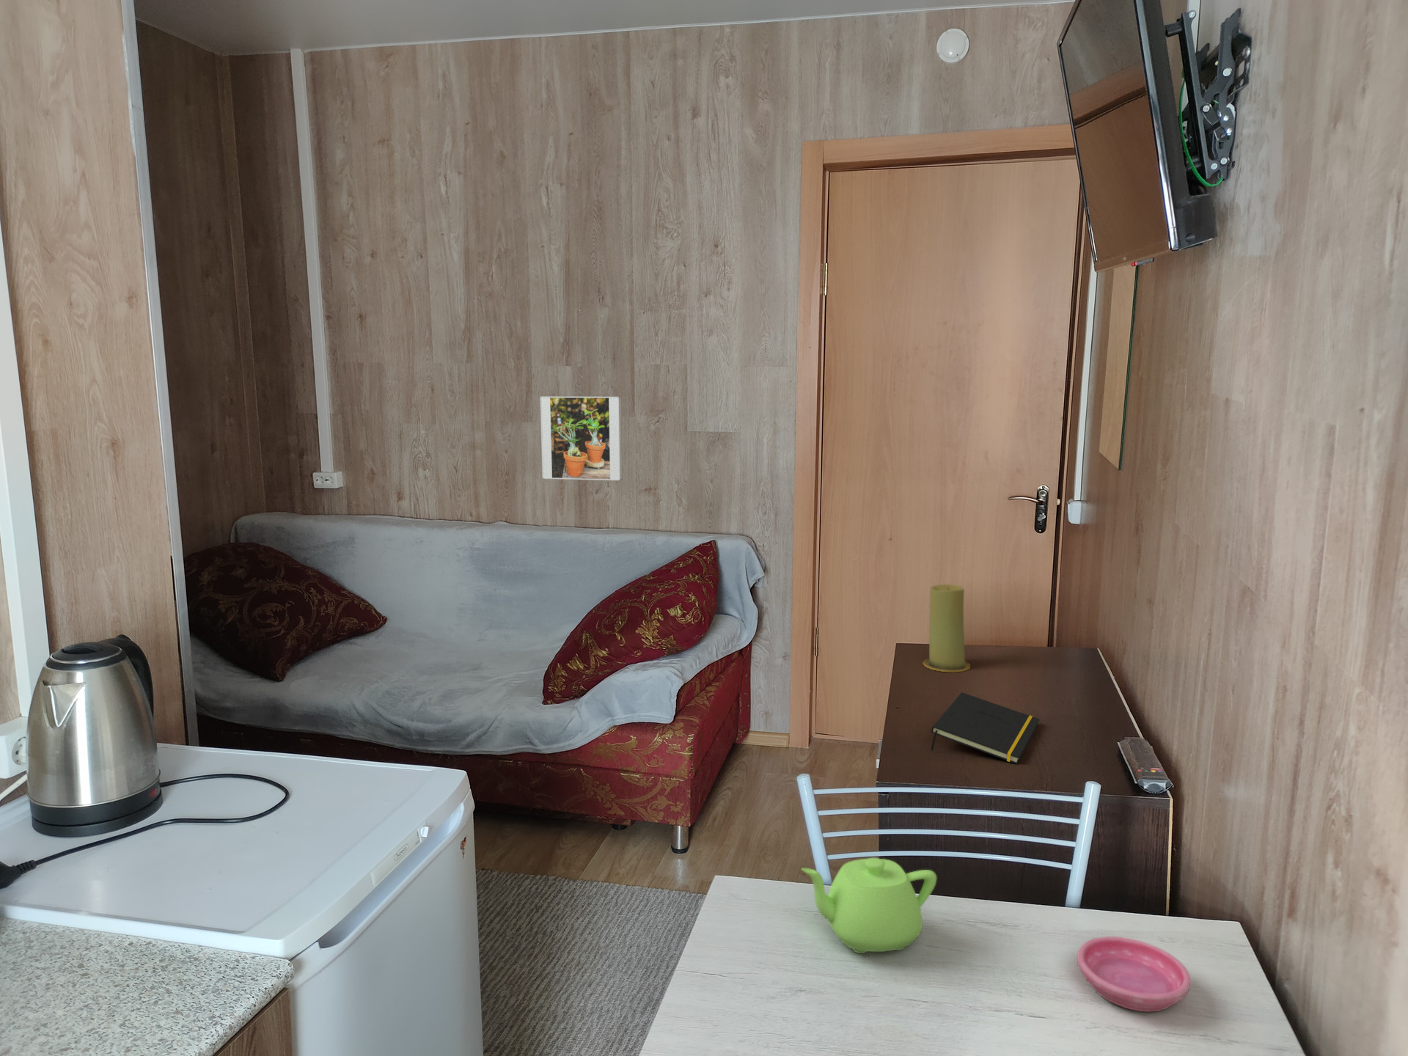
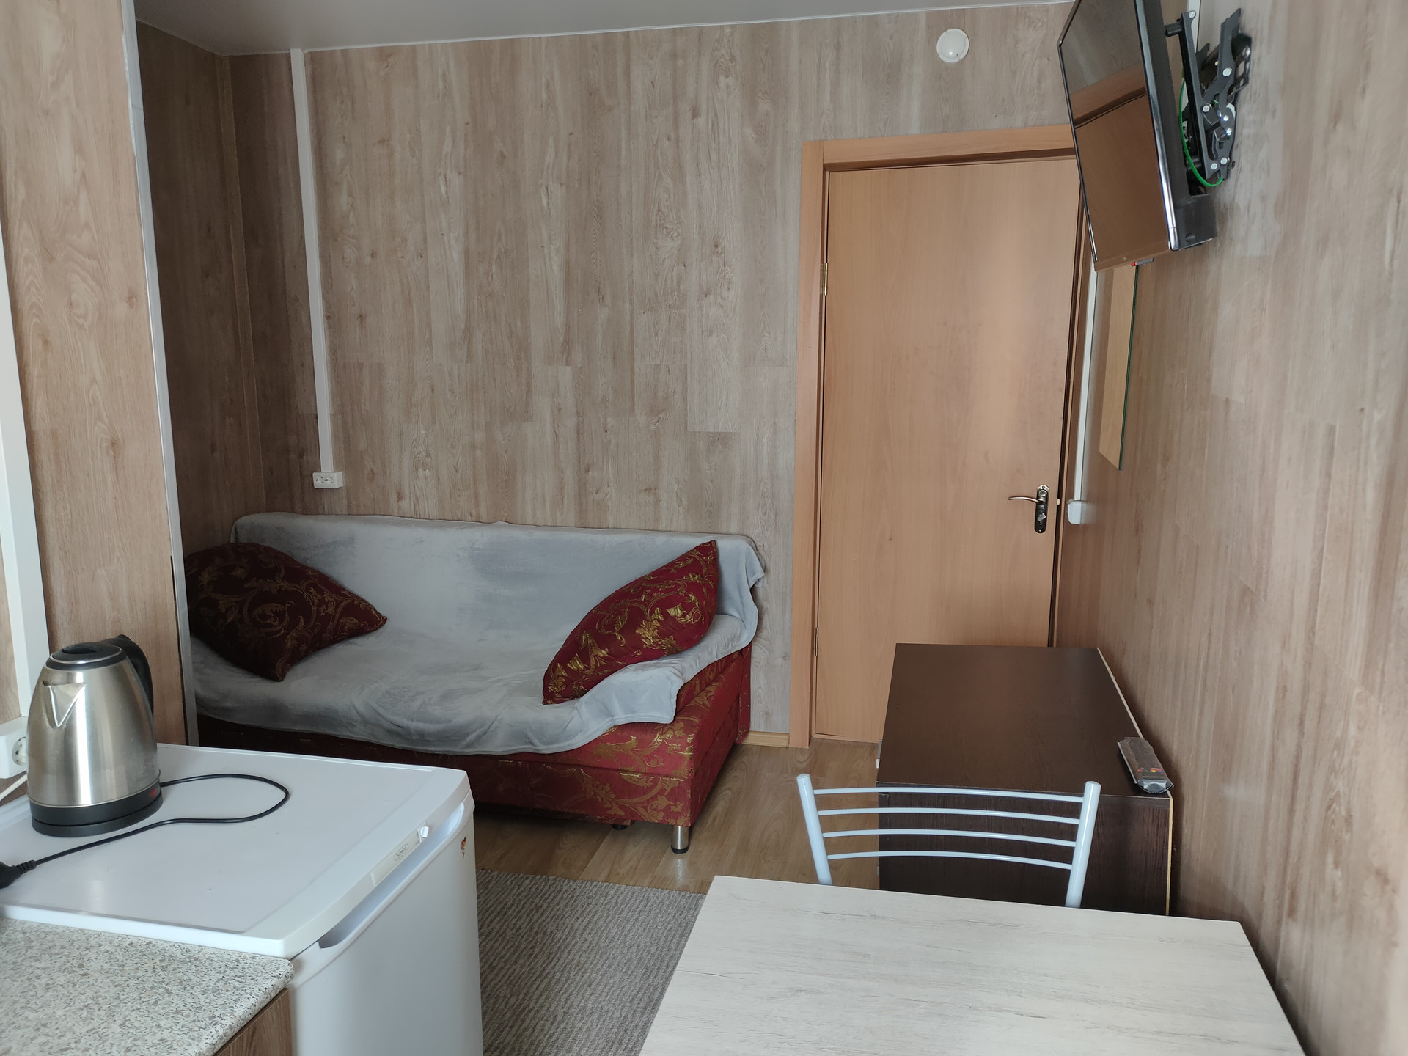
- candle [922,583,971,673]
- notepad [930,691,1041,765]
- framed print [540,395,623,481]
- teapot [800,857,937,954]
- saucer [1077,936,1191,1013]
